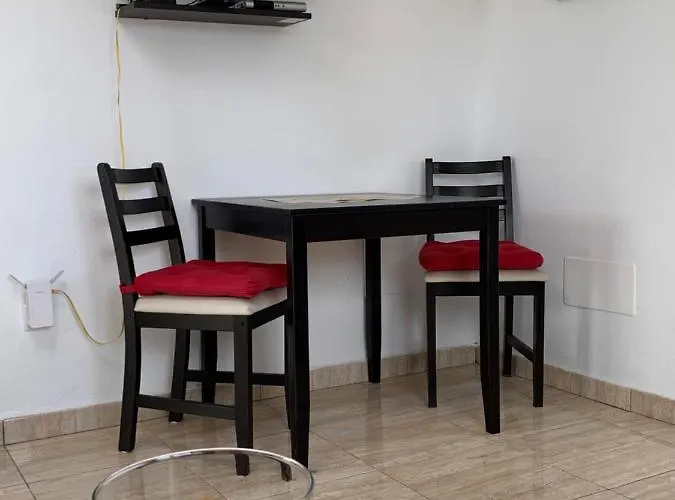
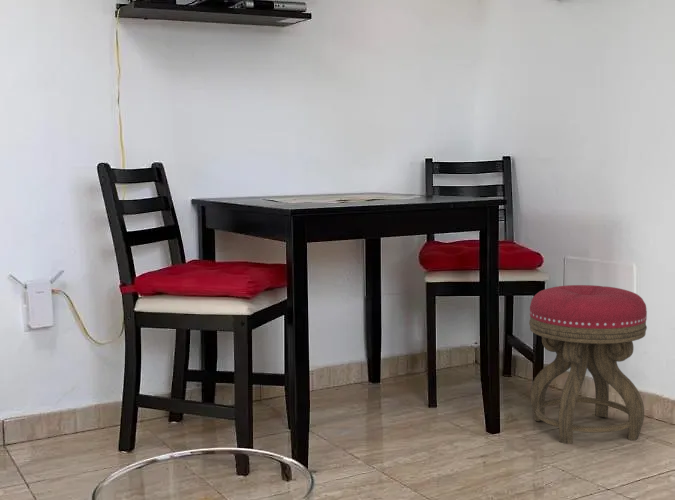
+ stool [528,284,648,445]
